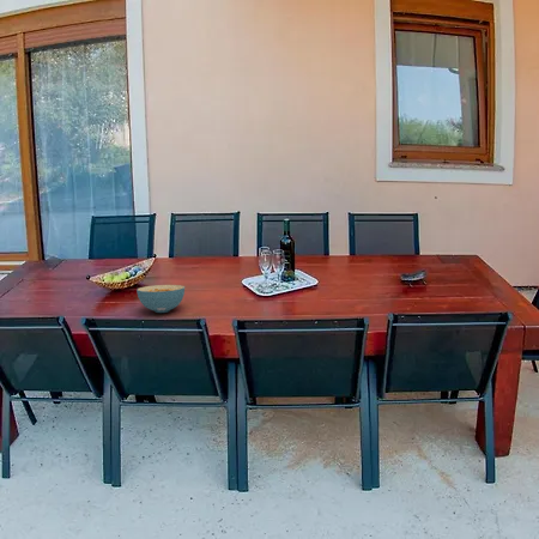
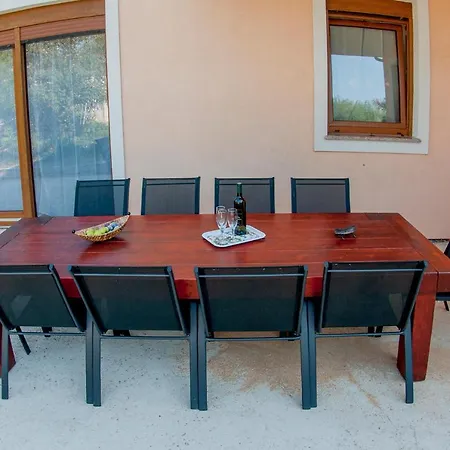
- cereal bowl [135,284,186,314]
